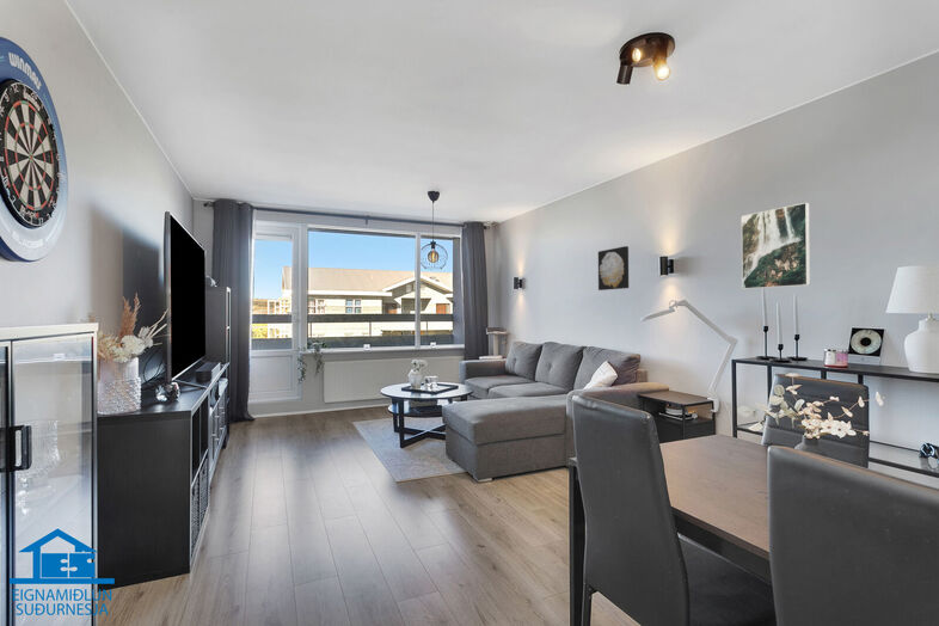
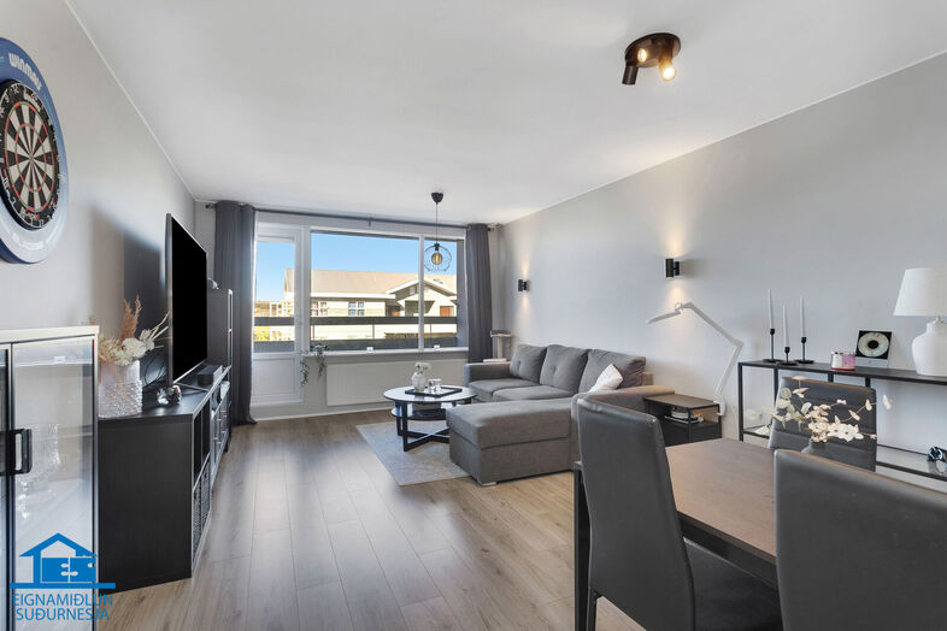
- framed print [741,202,811,290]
- wall art [597,245,630,291]
